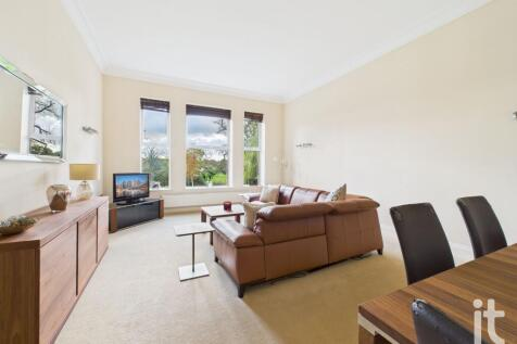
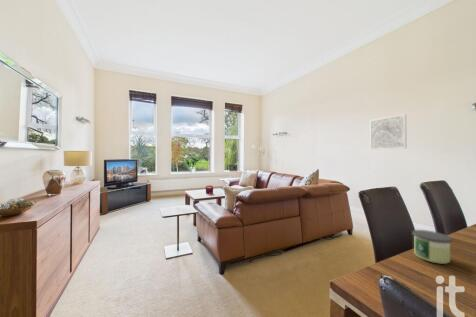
+ wall art [369,113,408,151]
+ candle [411,229,453,265]
